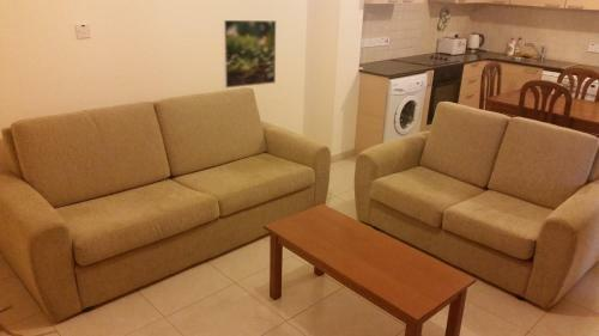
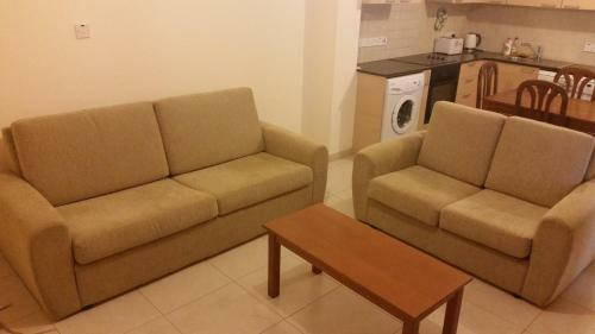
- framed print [220,19,277,90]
